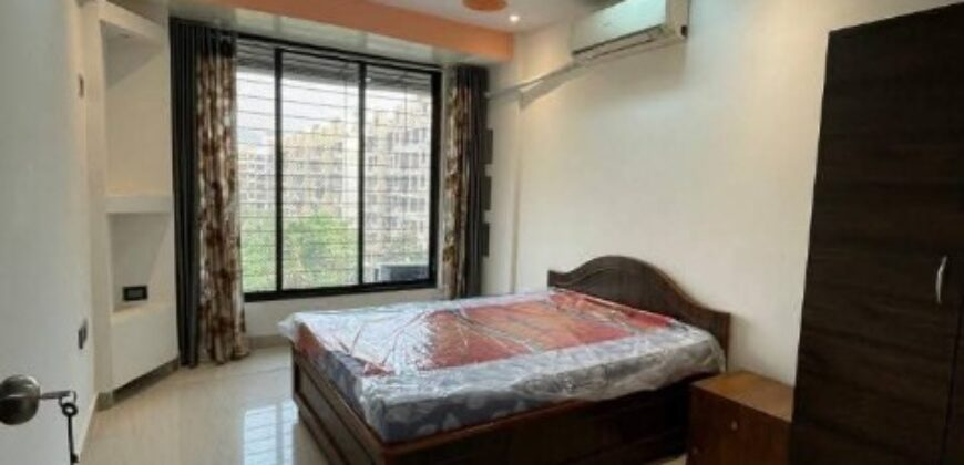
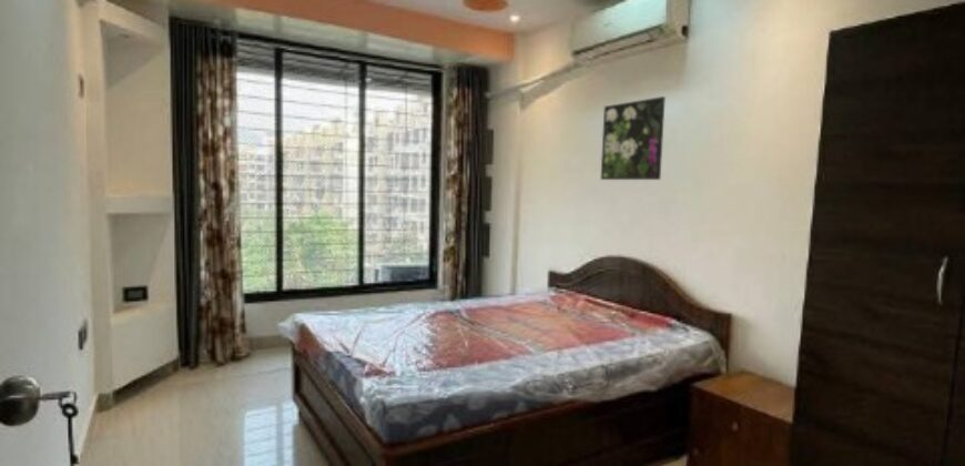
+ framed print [600,95,667,181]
